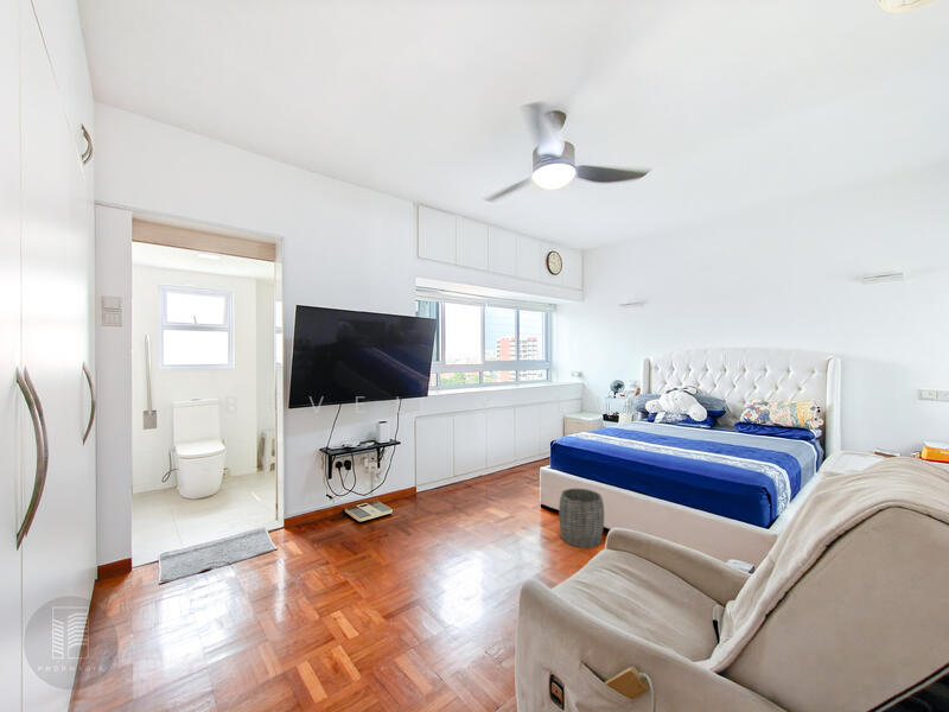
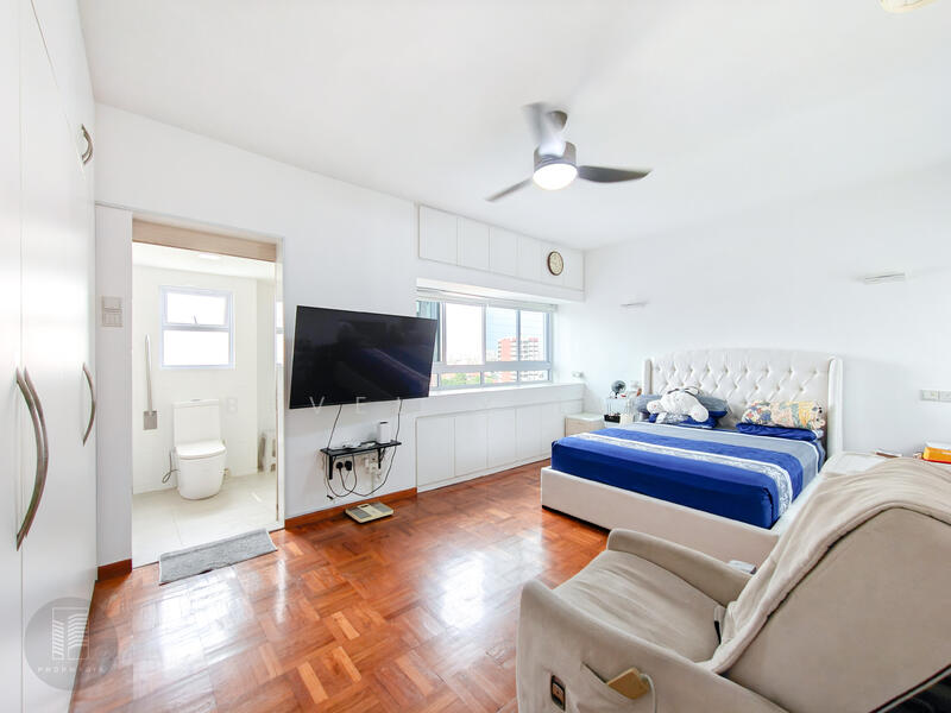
- woven basket [558,488,605,548]
